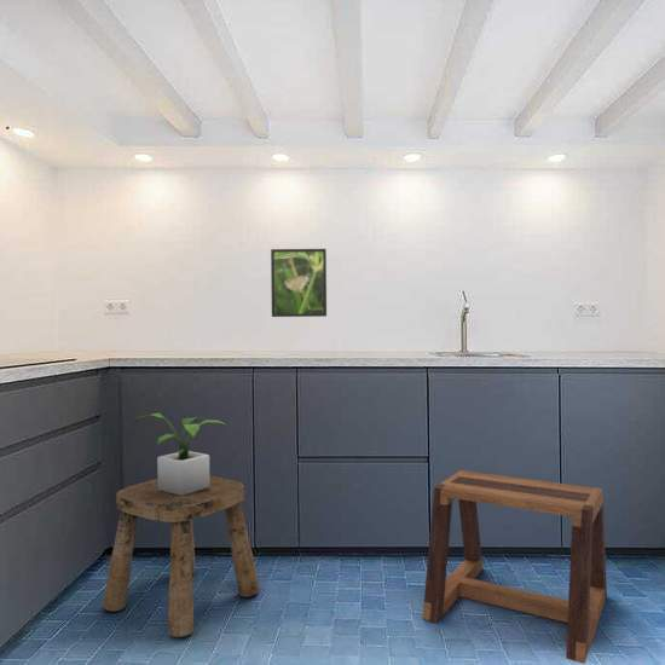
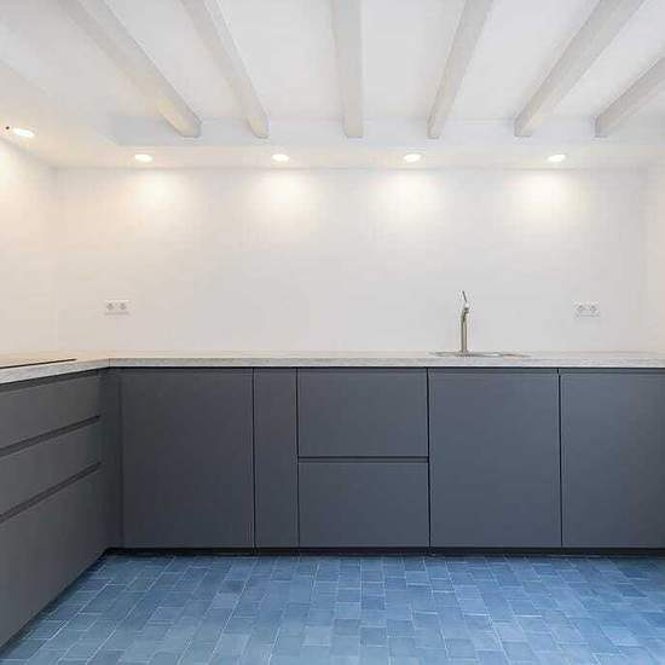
- stool [421,469,608,665]
- stool [102,475,261,638]
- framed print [270,248,328,318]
- potted plant [133,412,229,496]
